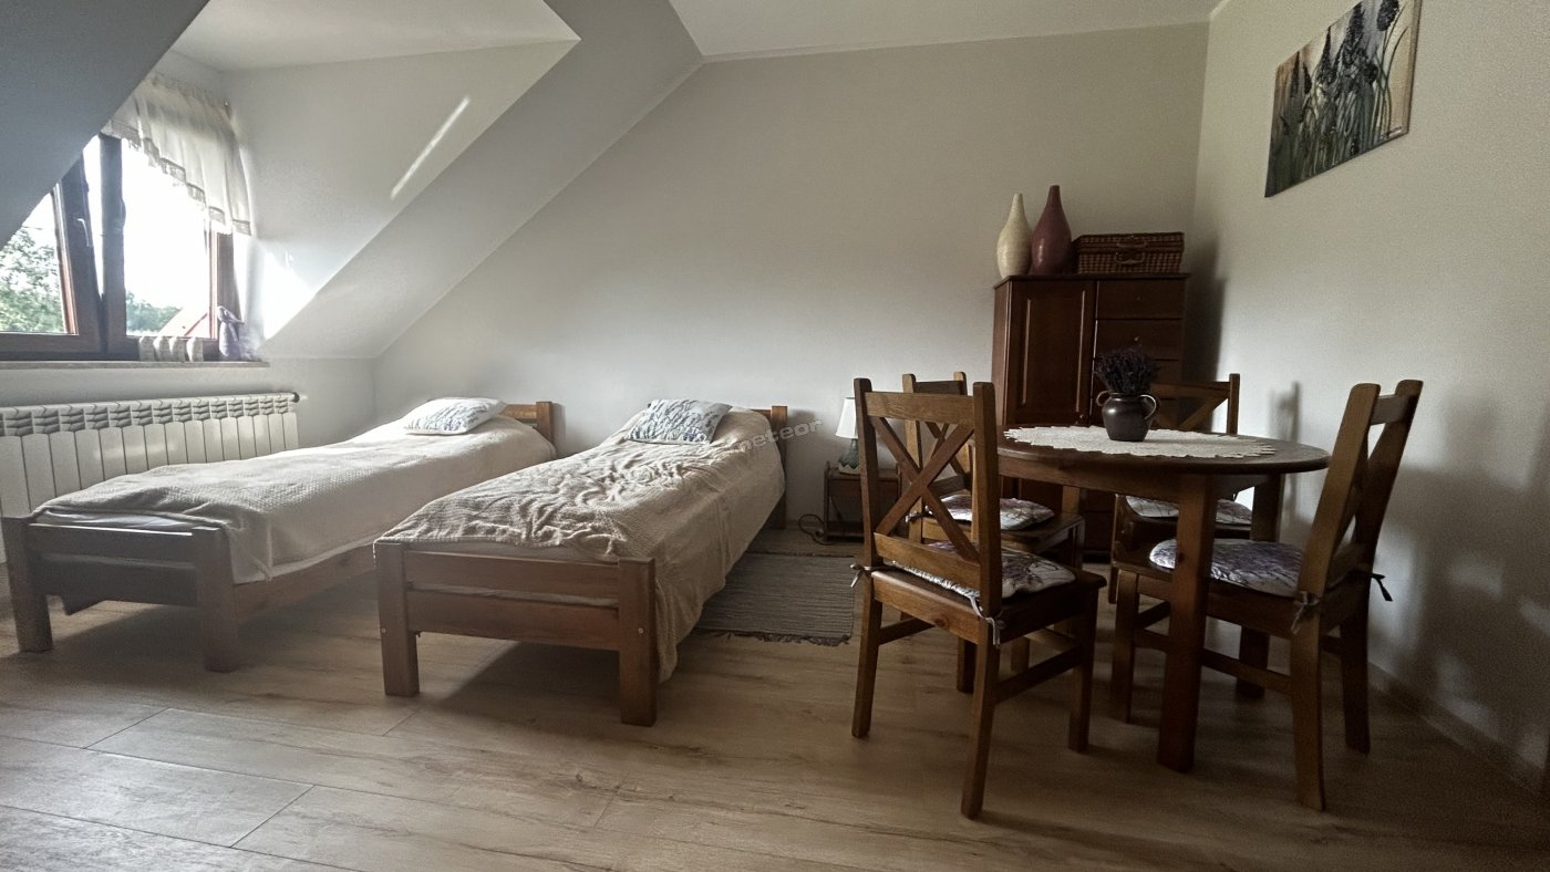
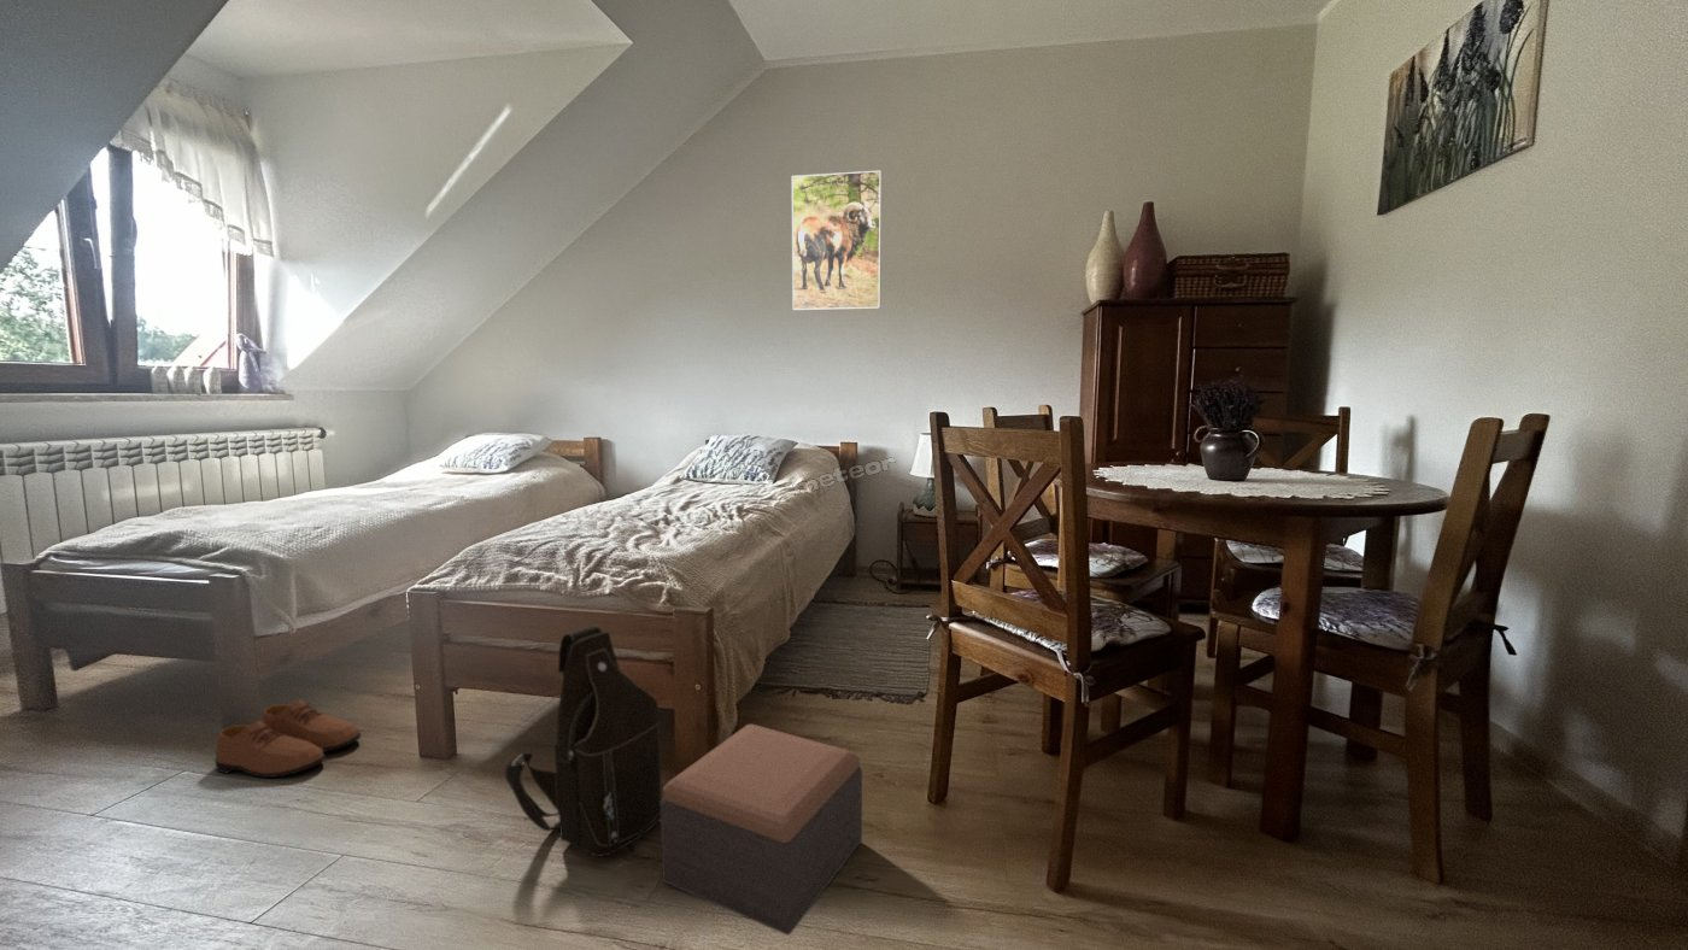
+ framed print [791,170,883,311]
+ shoulder bag [504,624,662,857]
+ footstool [660,723,863,937]
+ shoe [213,698,362,779]
